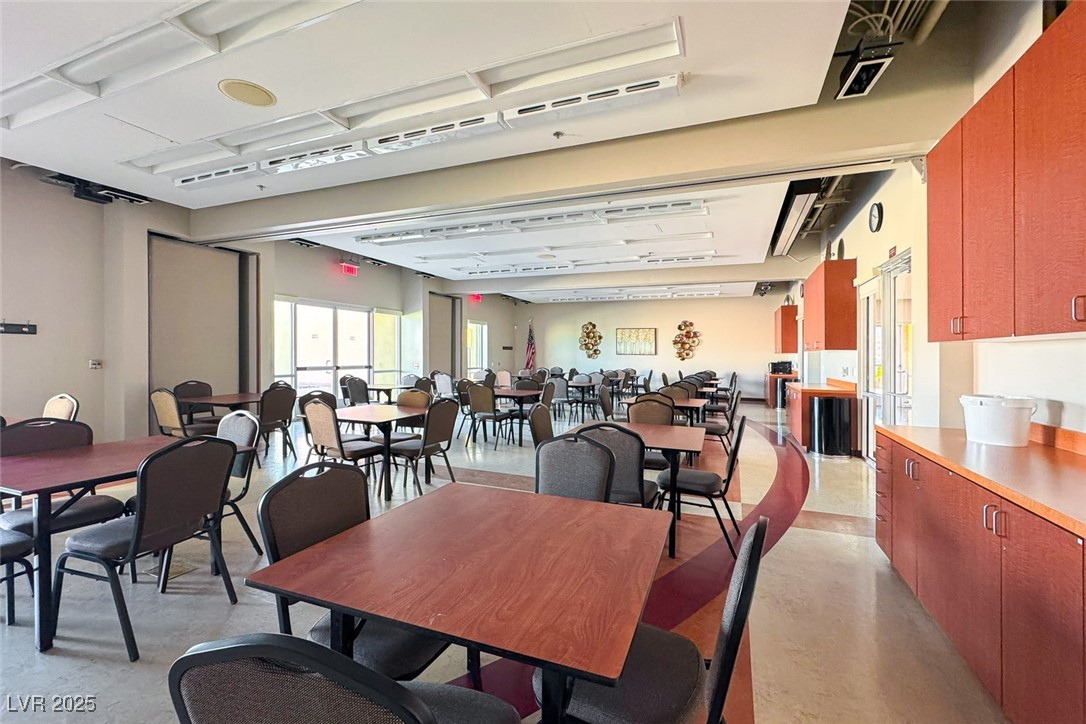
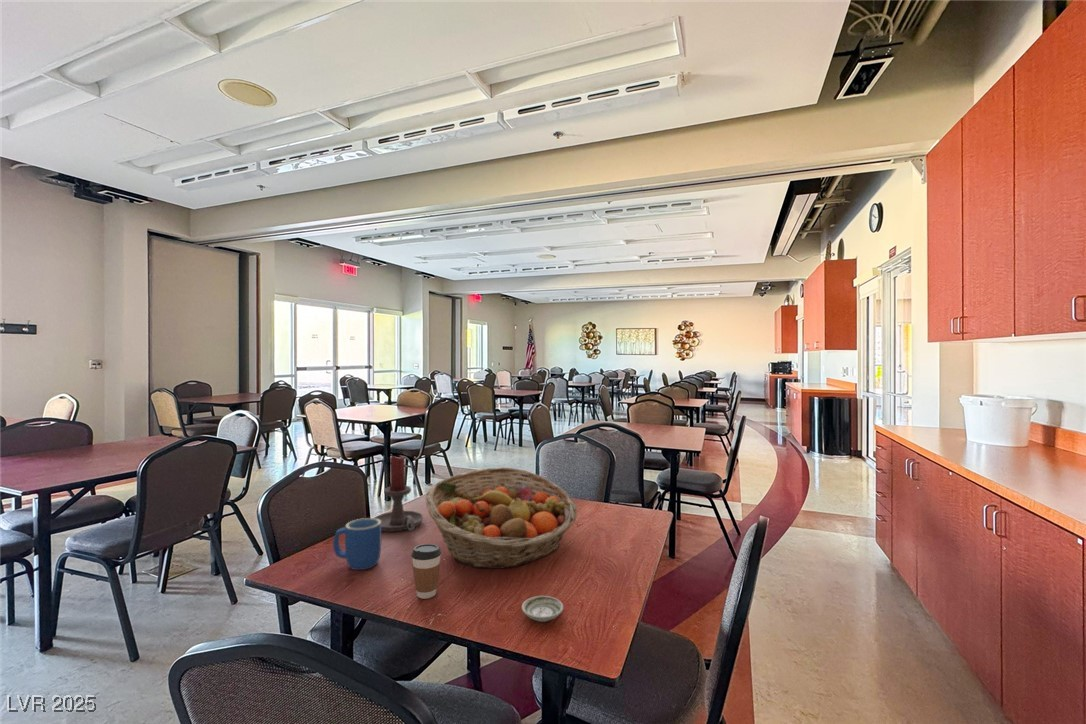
+ fruit basket [424,466,578,570]
+ saucer [521,595,564,623]
+ mug [332,517,382,571]
+ coffee cup [411,543,442,600]
+ candle holder [373,454,424,532]
